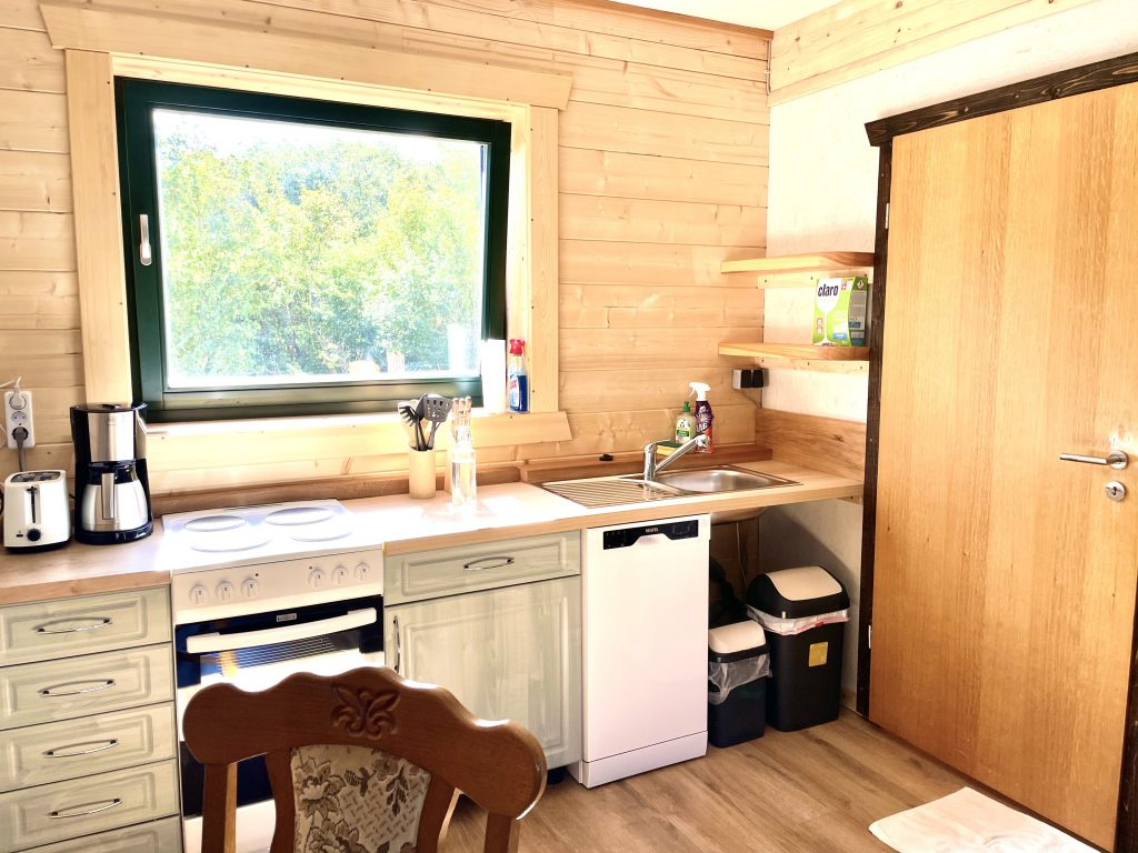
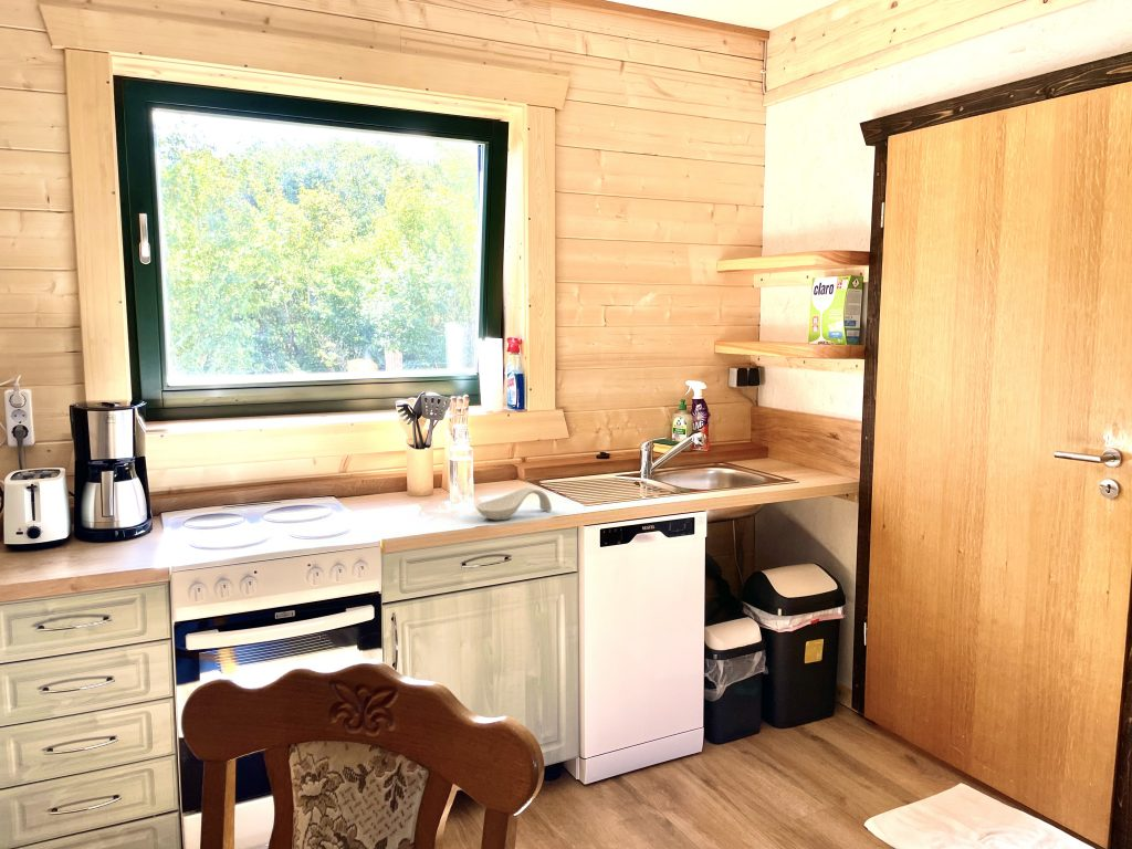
+ spoon rest [475,488,553,522]
